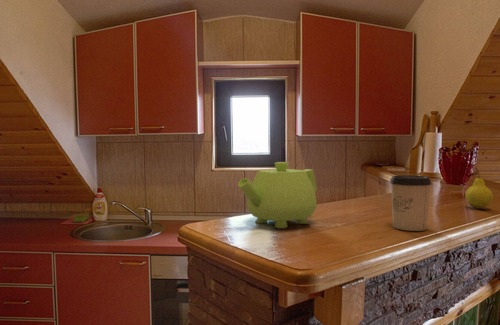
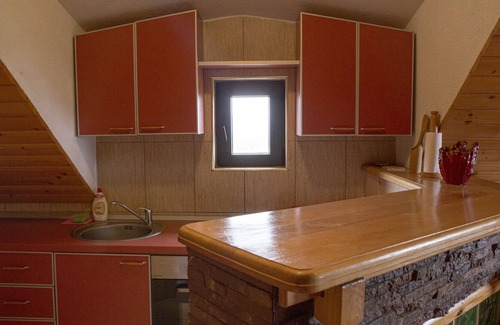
- fruit [464,167,494,210]
- cup [389,174,432,232]
- teapot [237,161,318,229]
